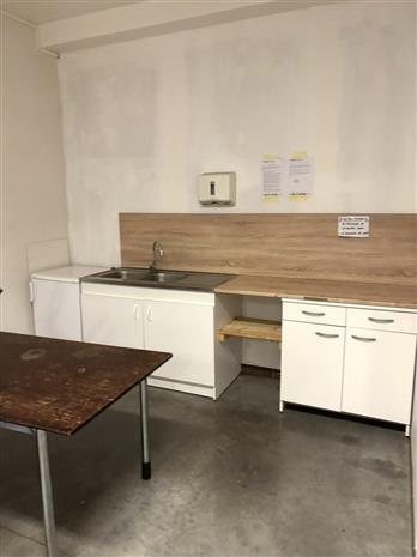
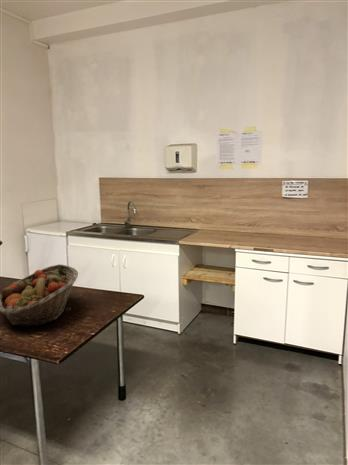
+ fruit basket [0,263,79,327]
